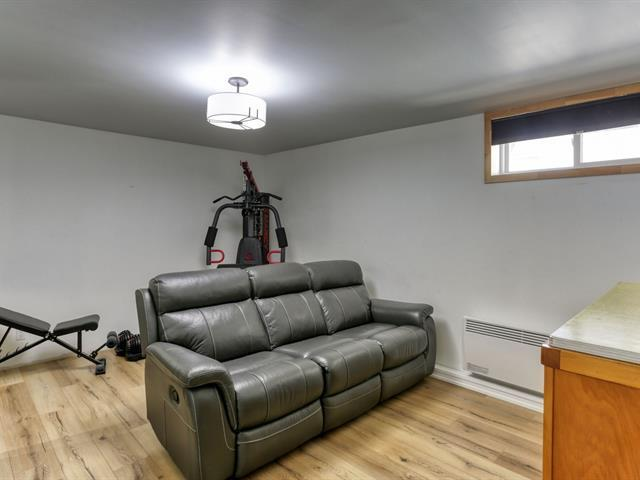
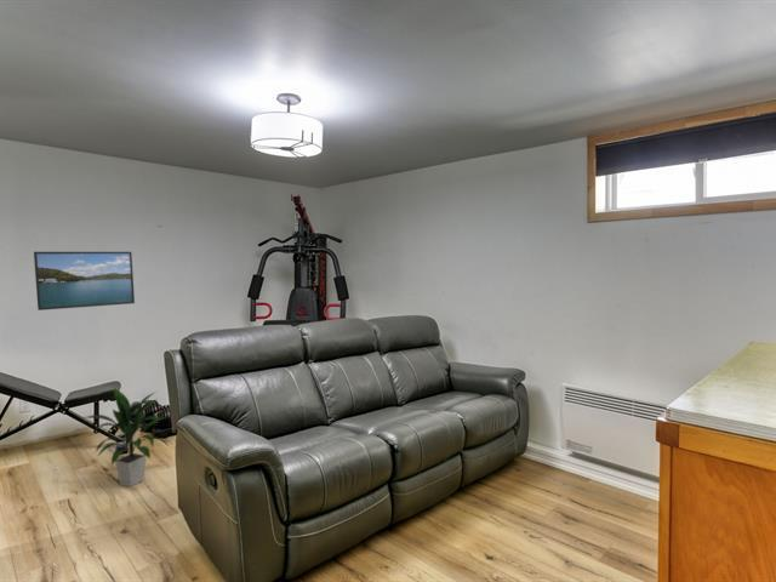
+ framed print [33,251,136,312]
+ indoor plant [82,386,171,489]
